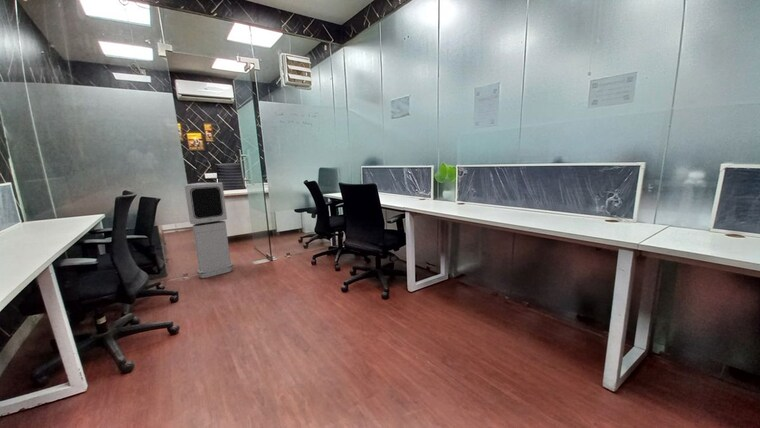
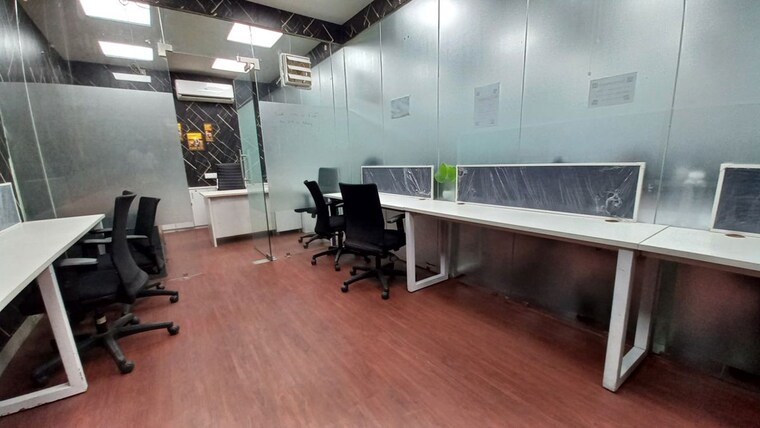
- air purifier [183,182,234,279]
